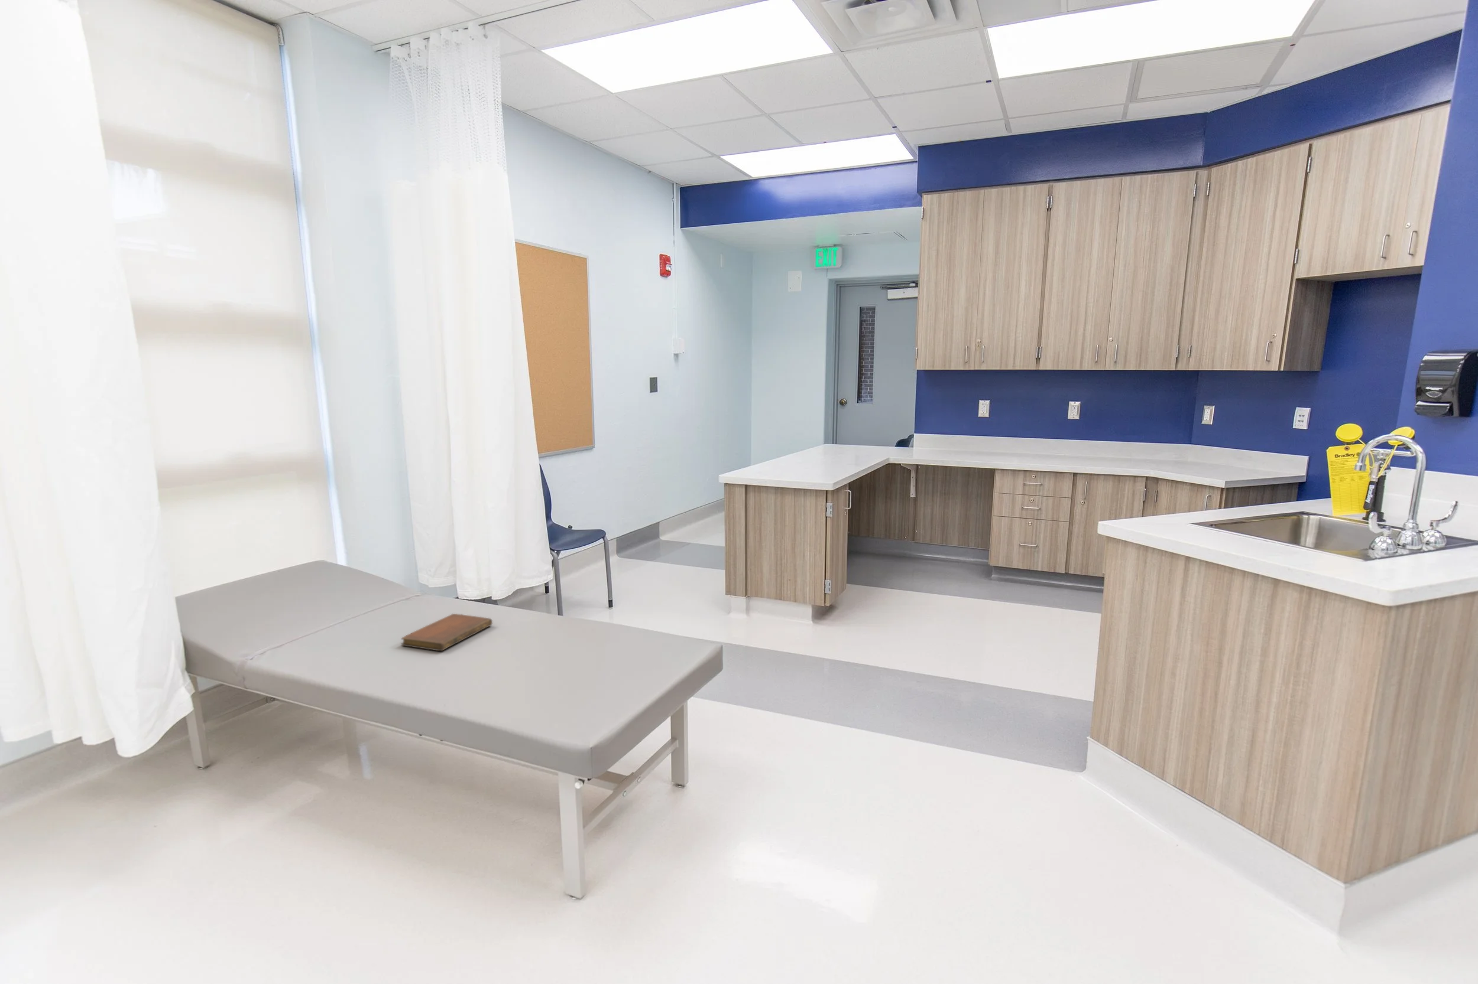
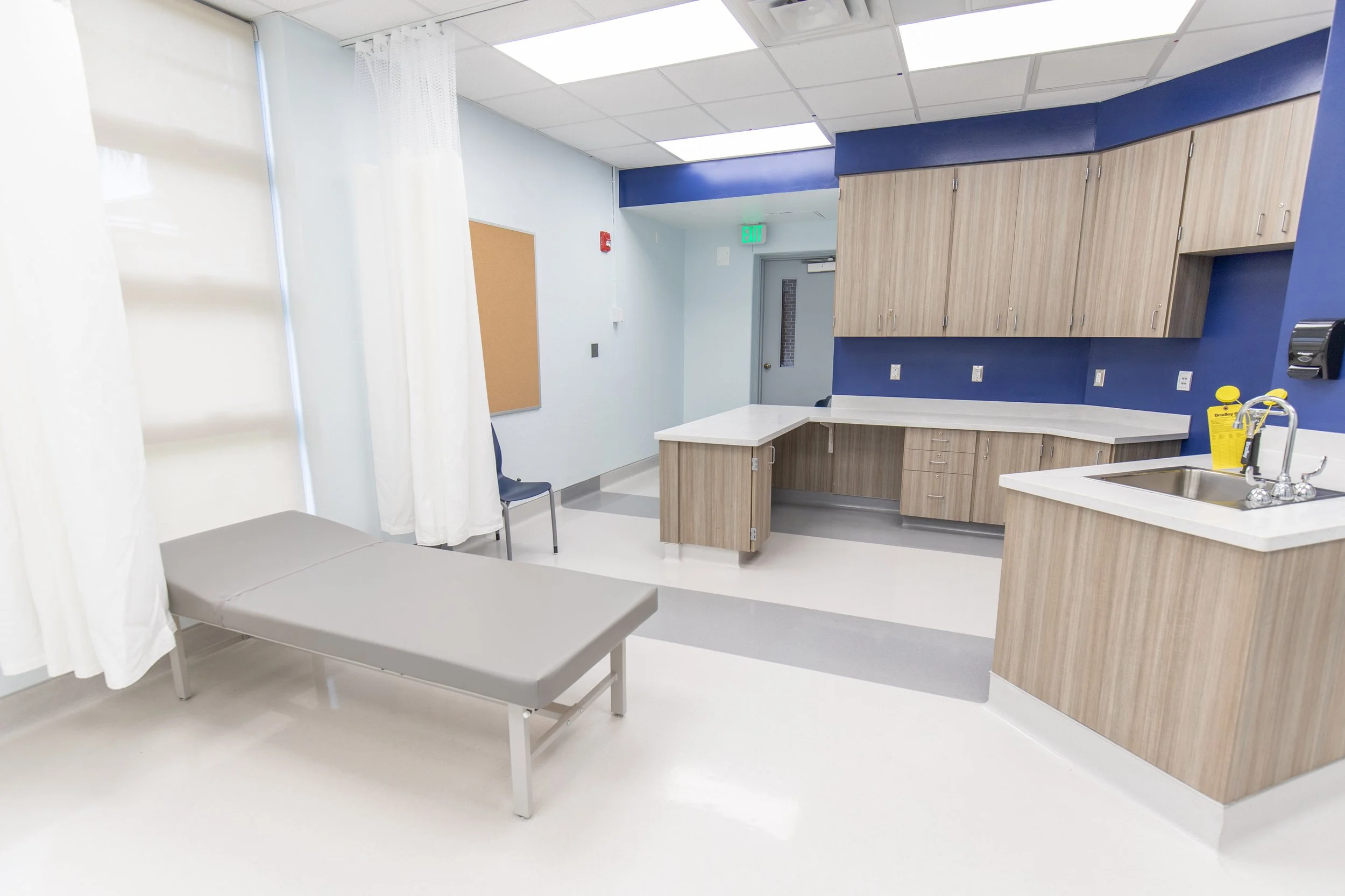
- notebook [400,613,493,651]
